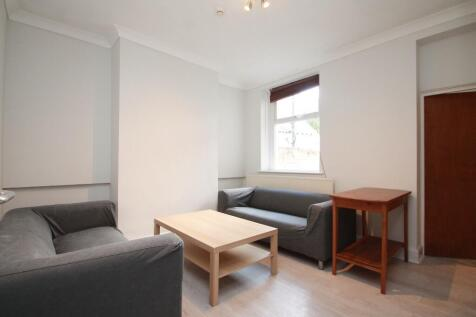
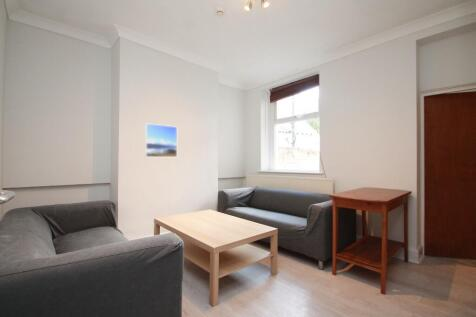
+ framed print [144,122,178,158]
